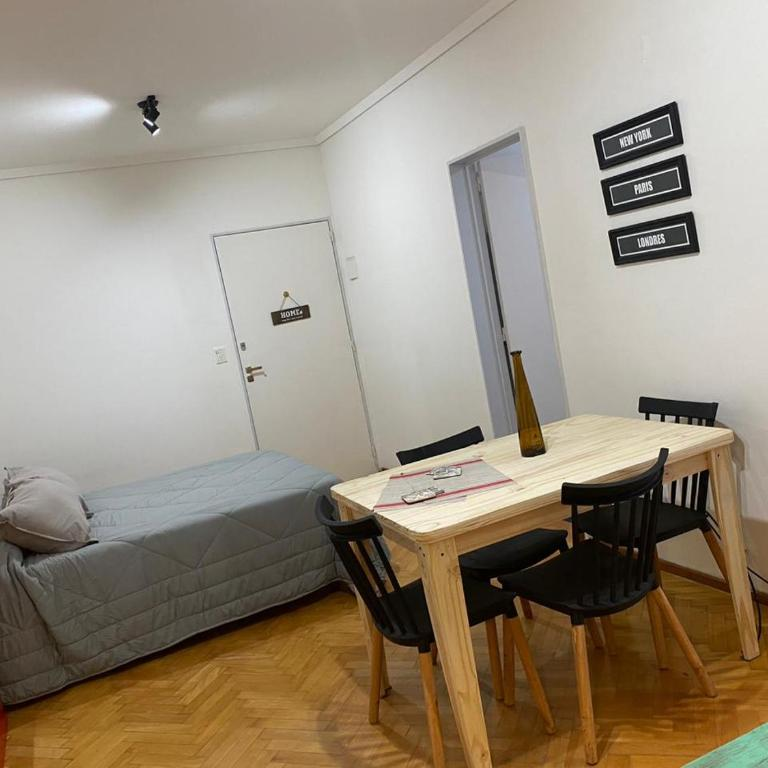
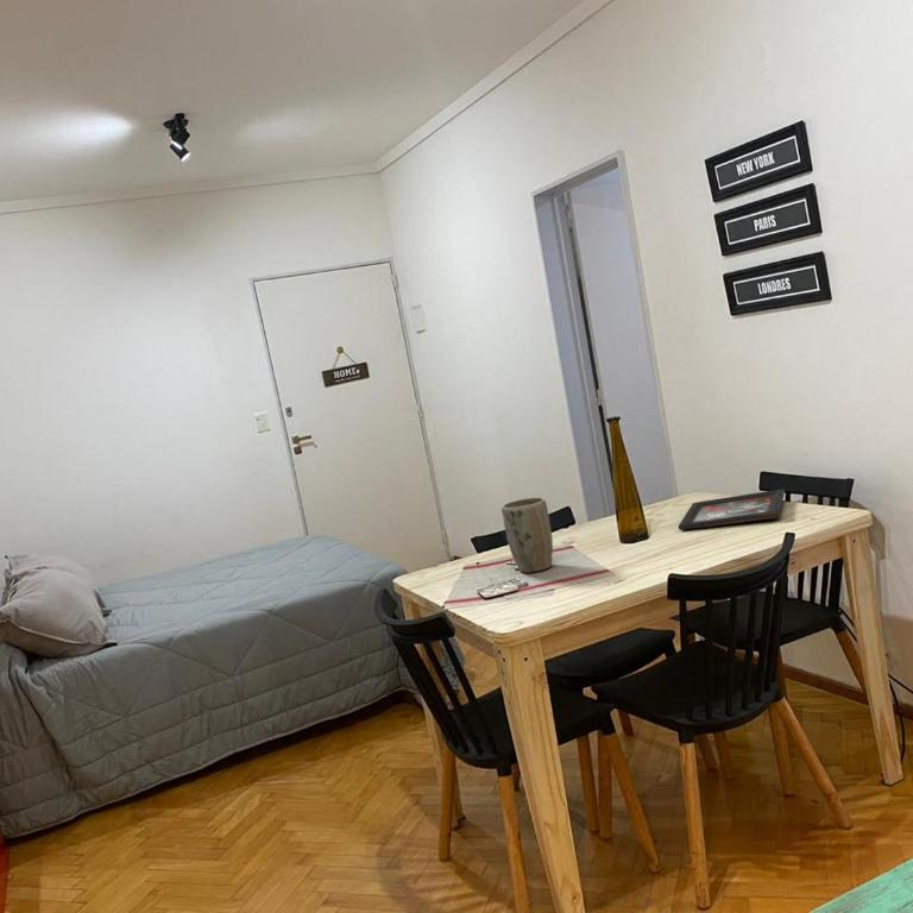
+ decorative tray [678,487,786,531]
+ plant pot [500,496,554,574]
